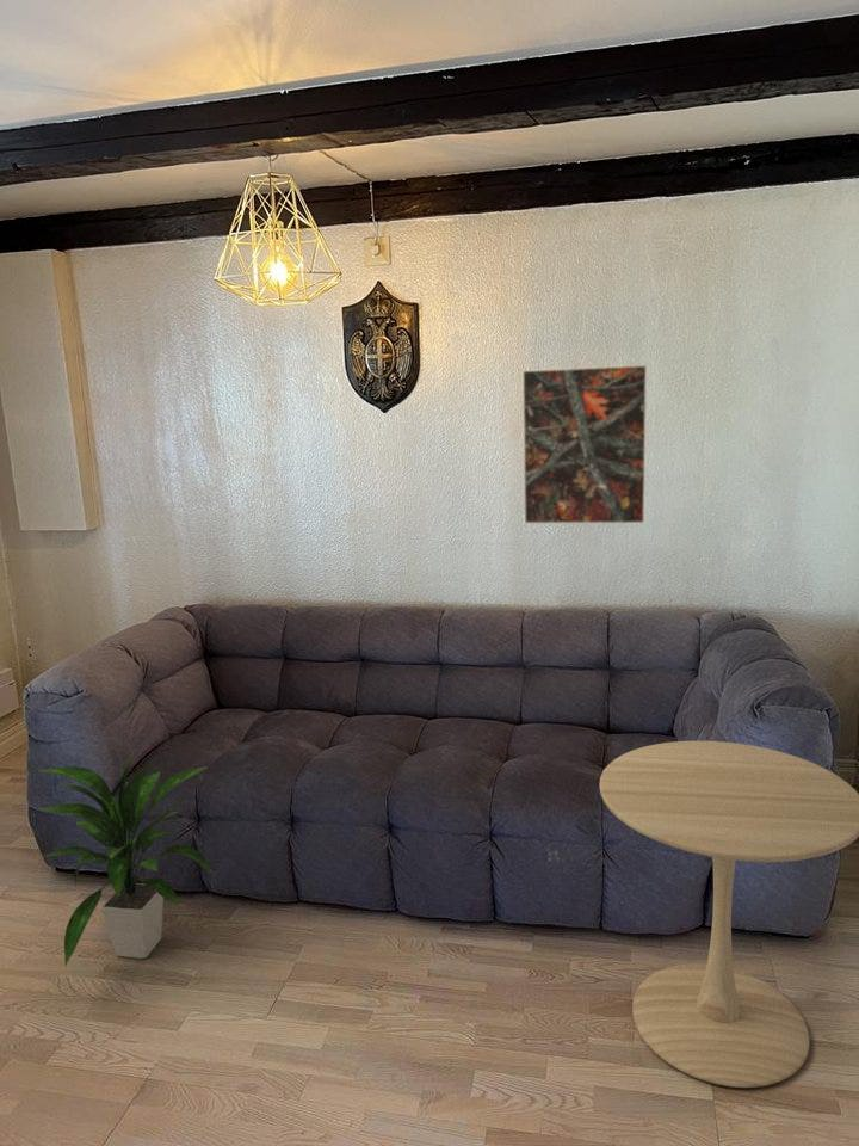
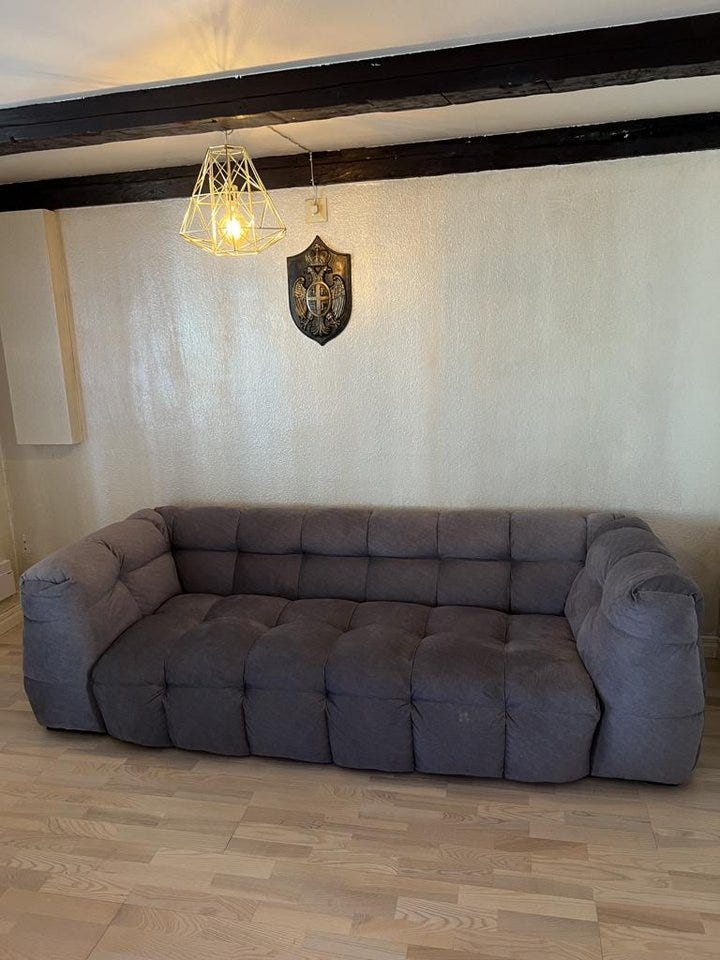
- indoor plant [37,748,216,968]
- side table [599,740,859,1089]
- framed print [521,364,648,525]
